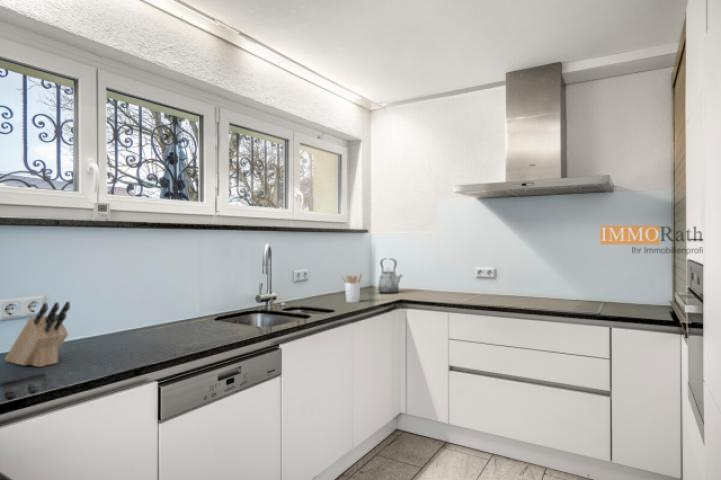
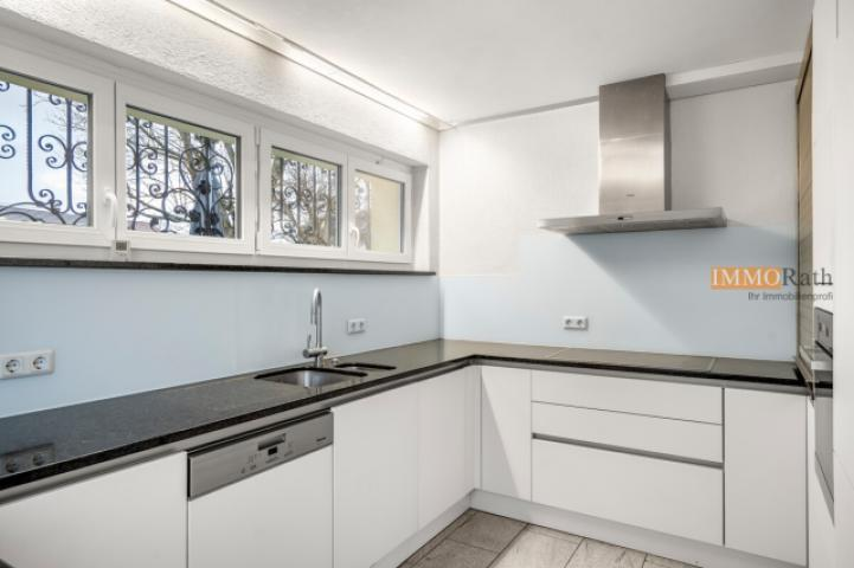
- utensil holder [341,272,363,303]
- knife block [4,300,71,368]
- kettle [377,258,403,295]
